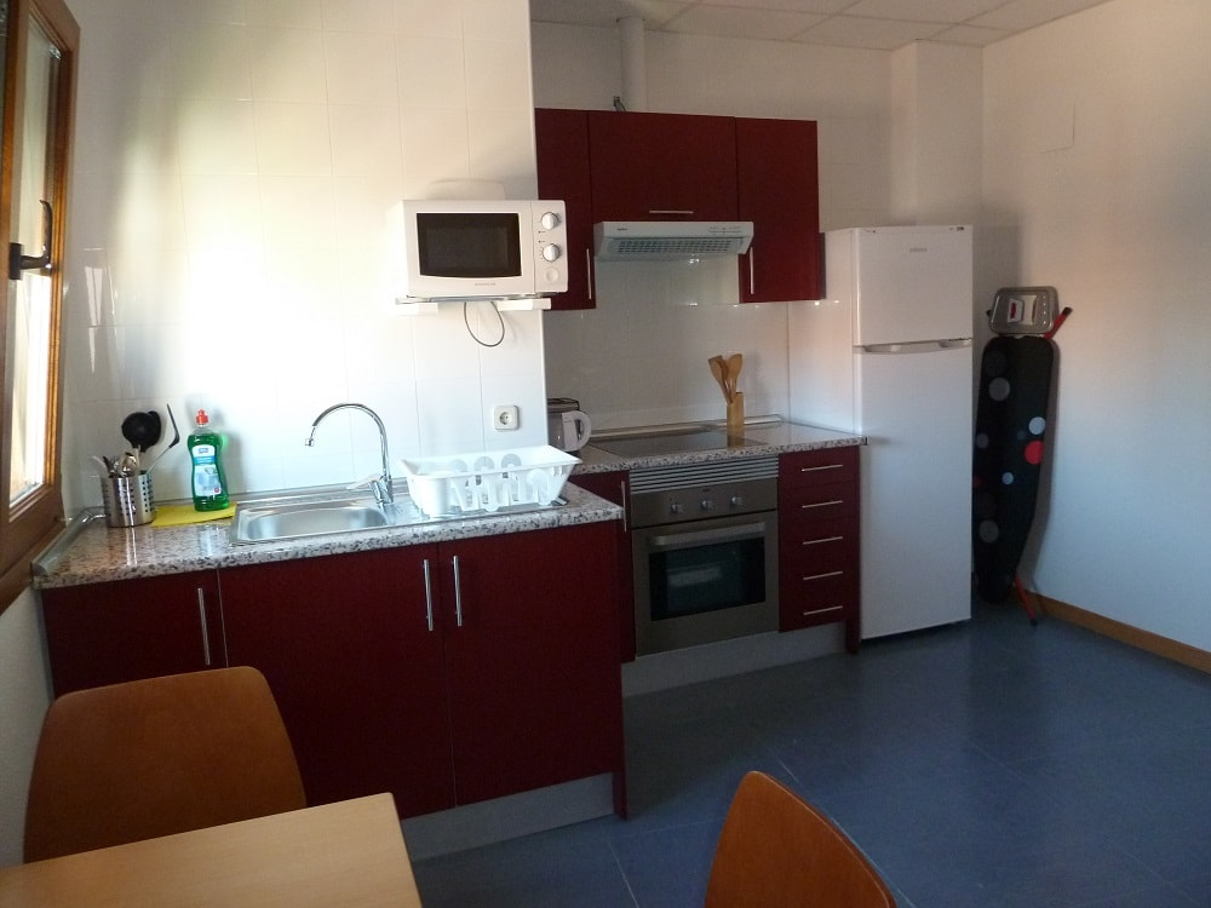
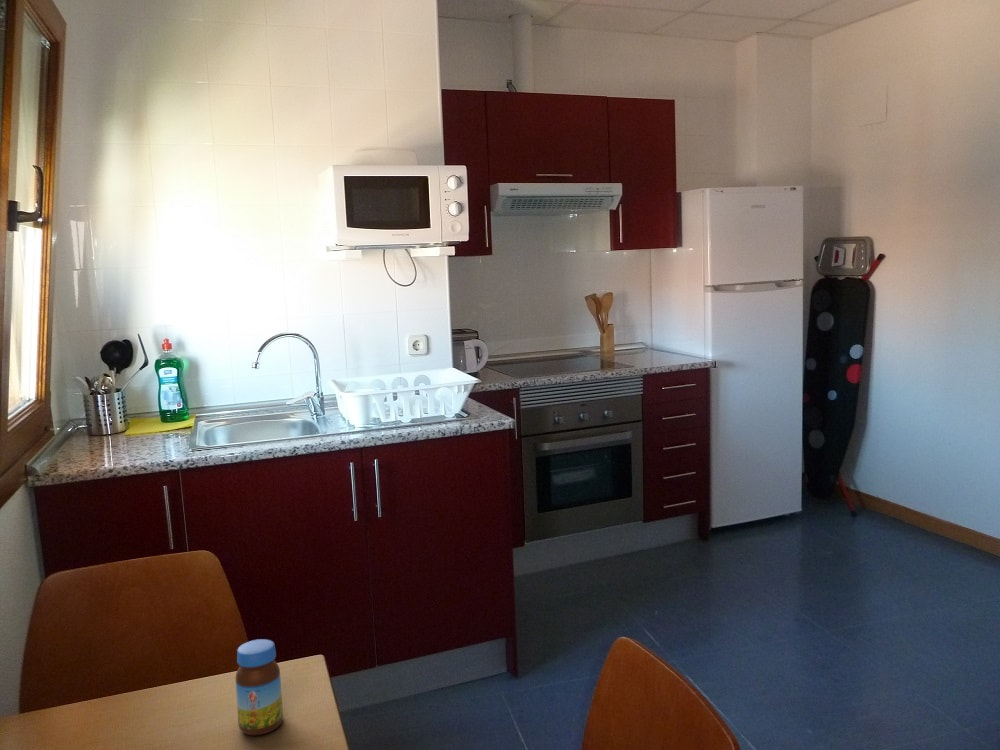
+ jar [235,638,284,736]
